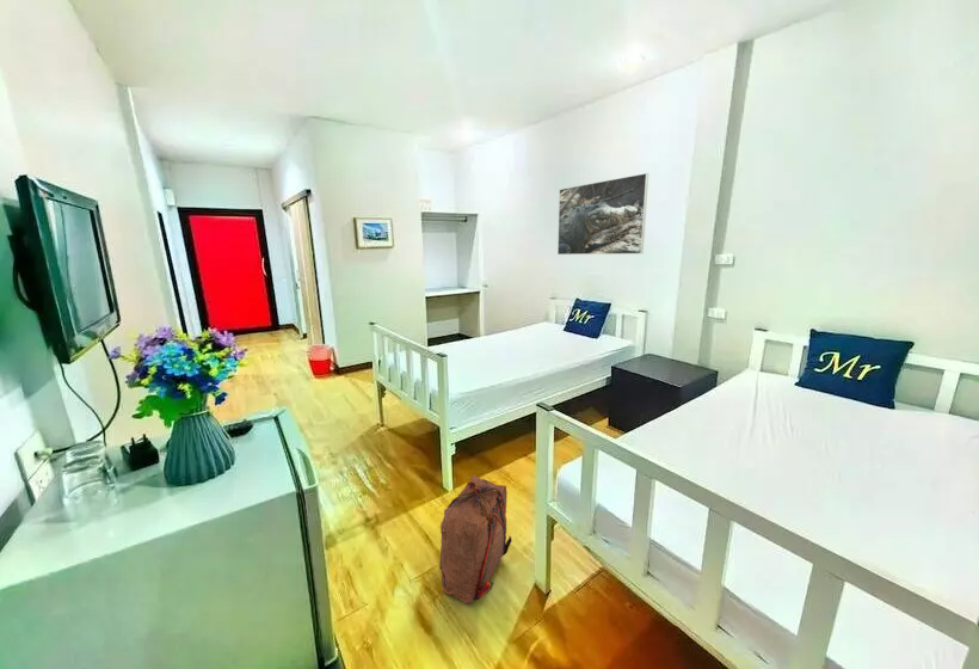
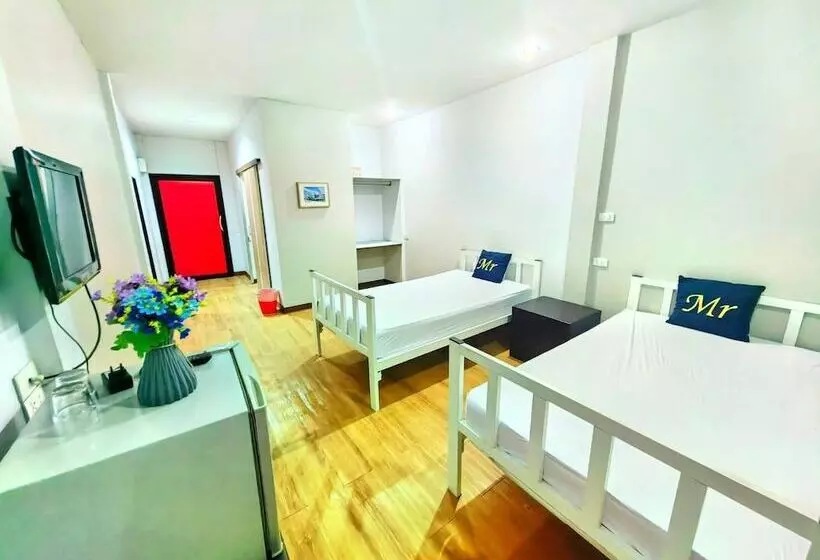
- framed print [556,172,649,256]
- backpack [438,474,513,604]
